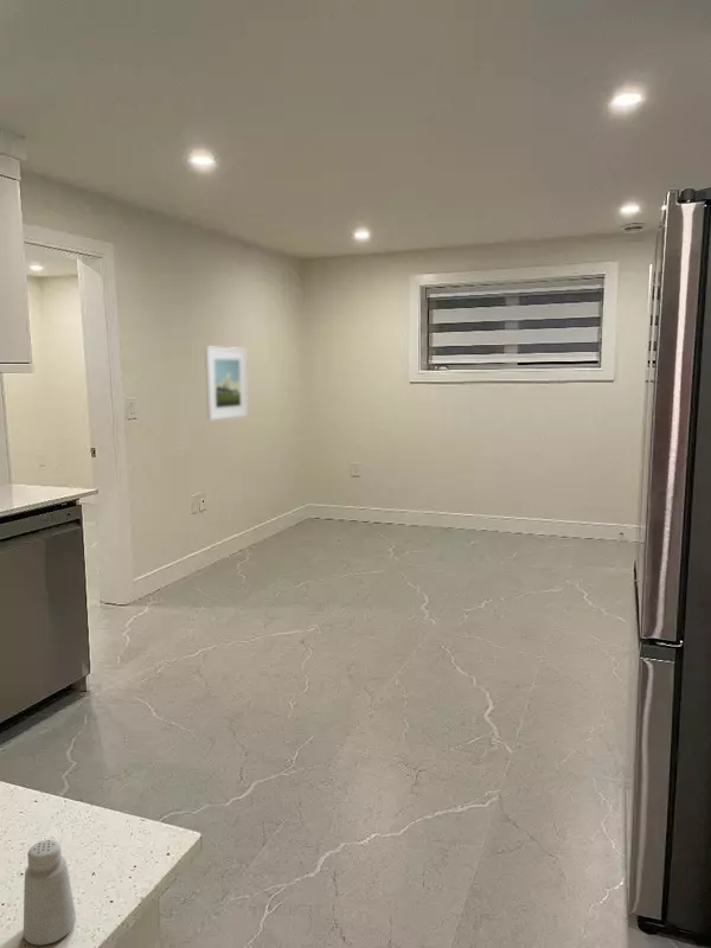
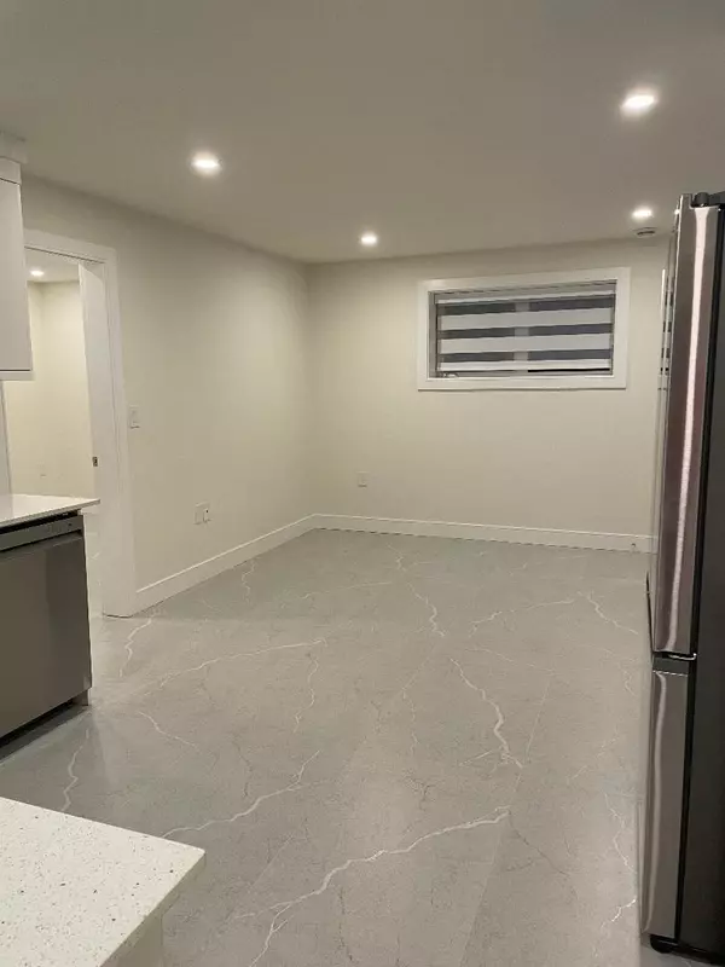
- saltshaker [23,838,77,946]
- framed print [204,345,249,422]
